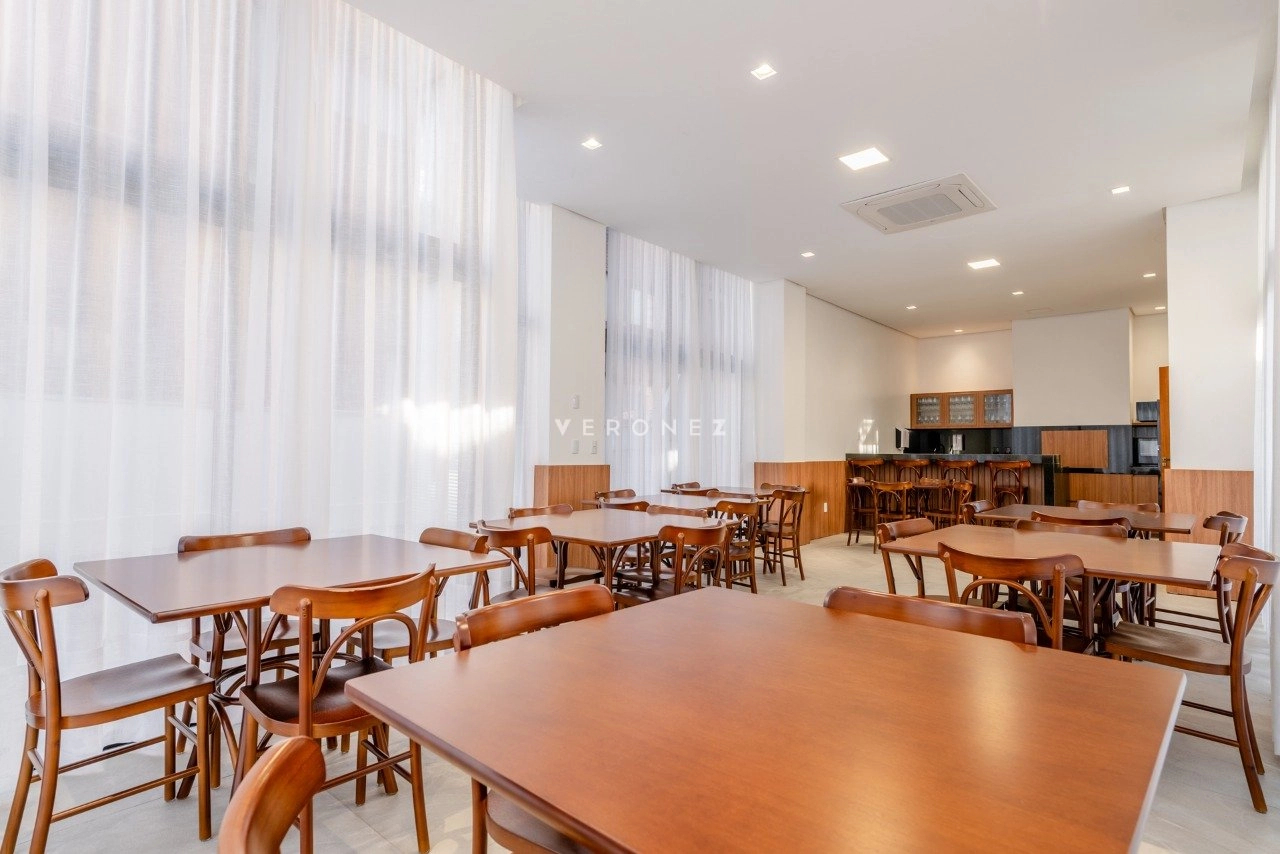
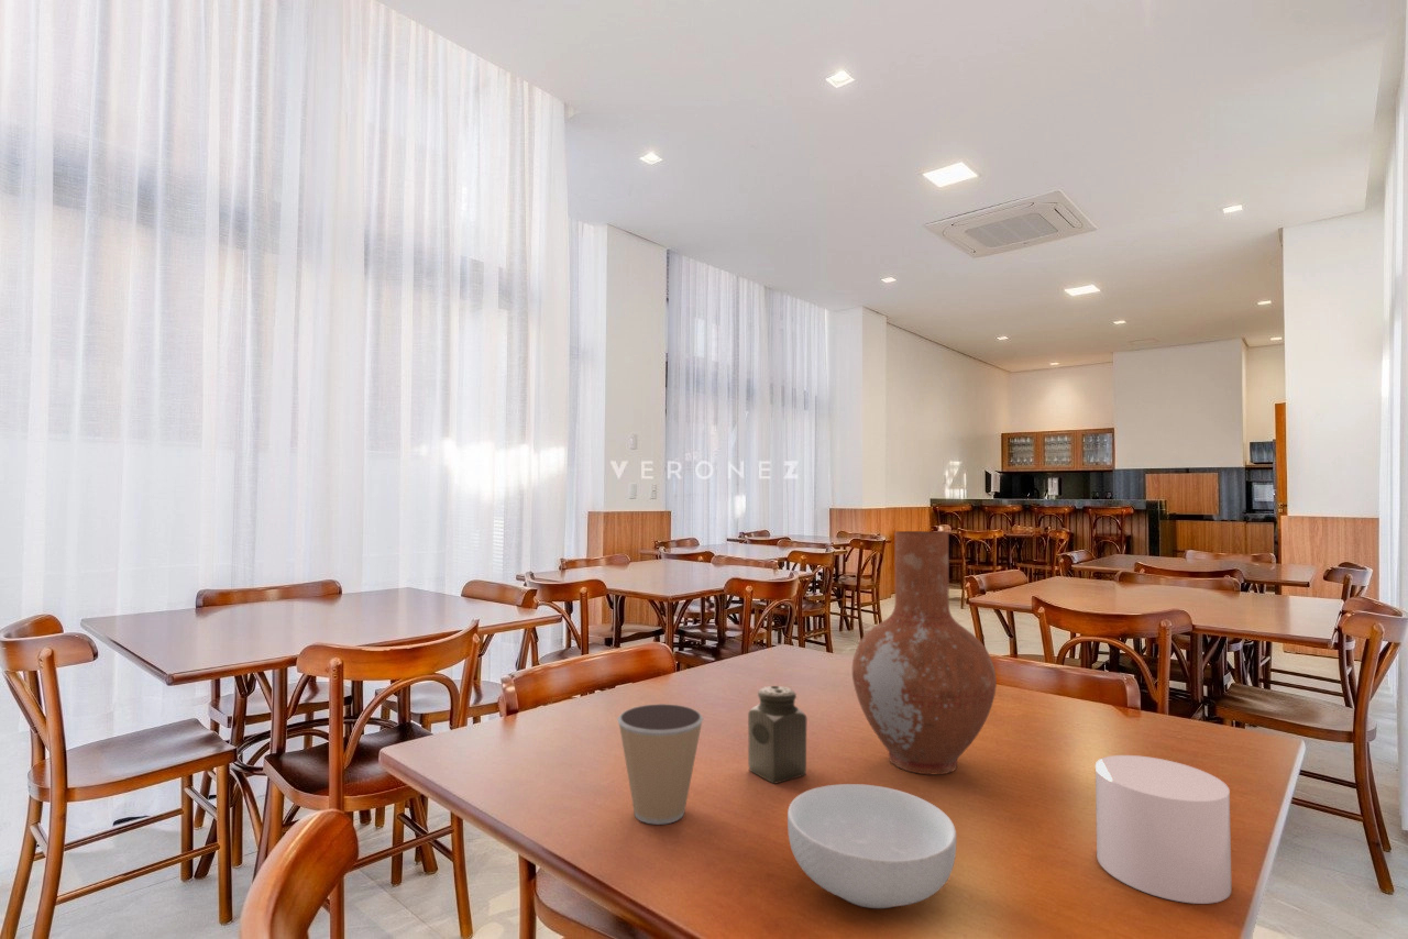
+ vase [851,530,998,775]
+ mug [1094,754,1232,905]
+ salt shaker [747,685,807,785]
+ coffee cup [616,703,704,826]
+ cereal bowl [787,783,958,909]
